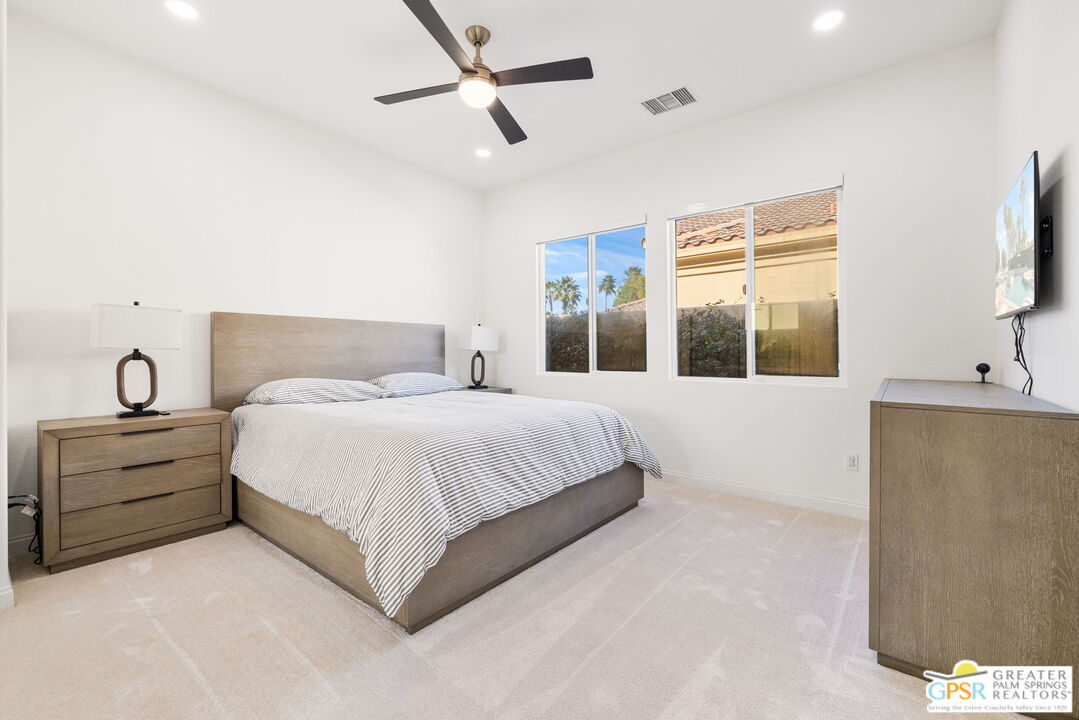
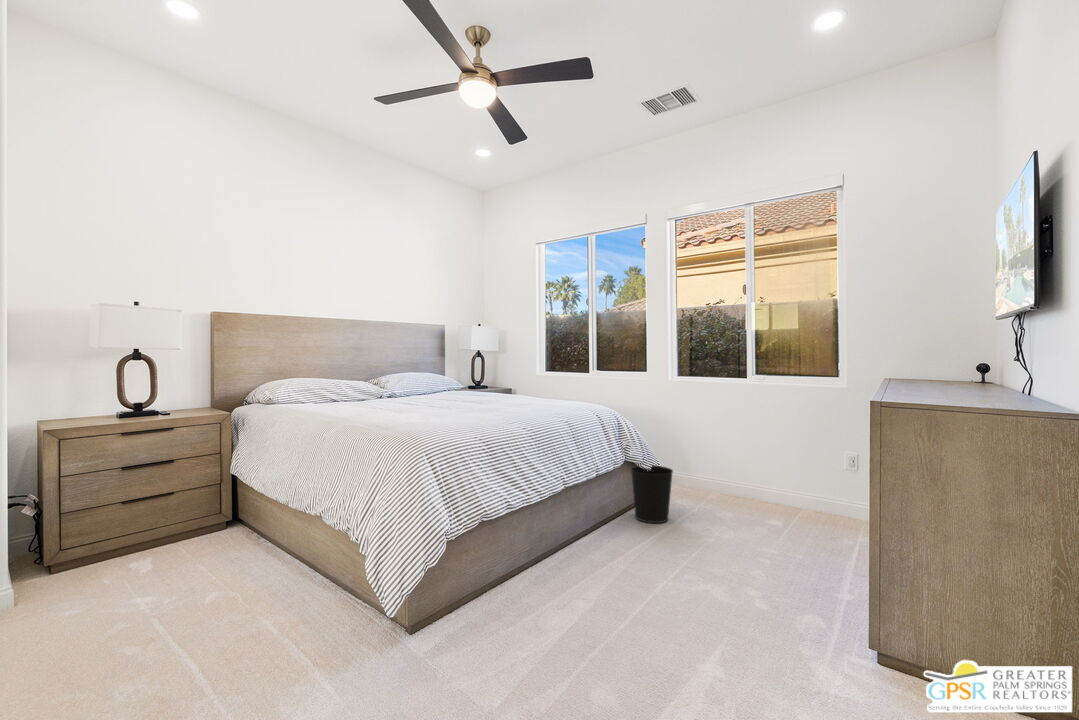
+ wastebasket [629,464,674,524]
